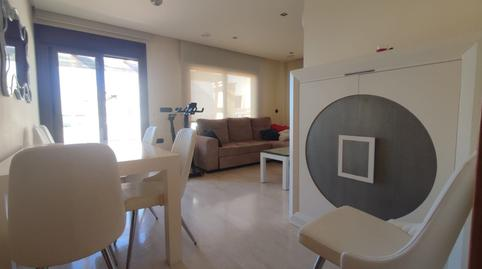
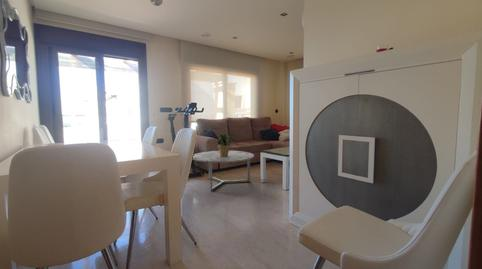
+ coffee table [192,150,255,192]
+ potted plant [210,133,236,157]
